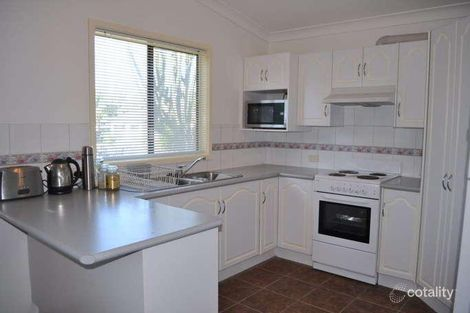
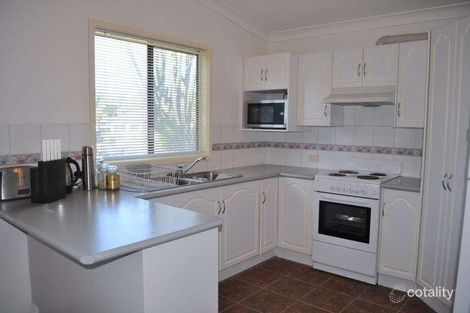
+ knife block [29,138,67,204]
